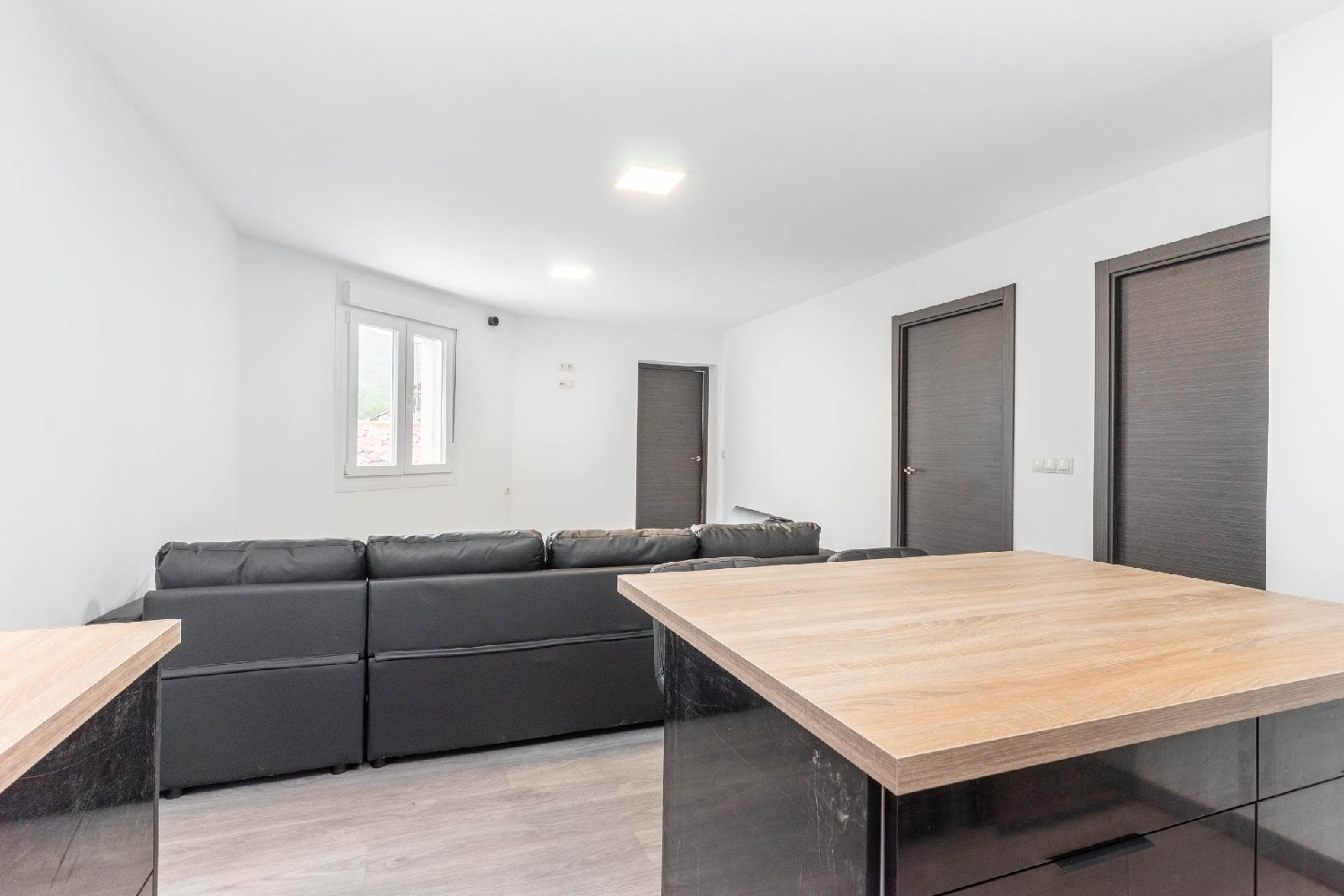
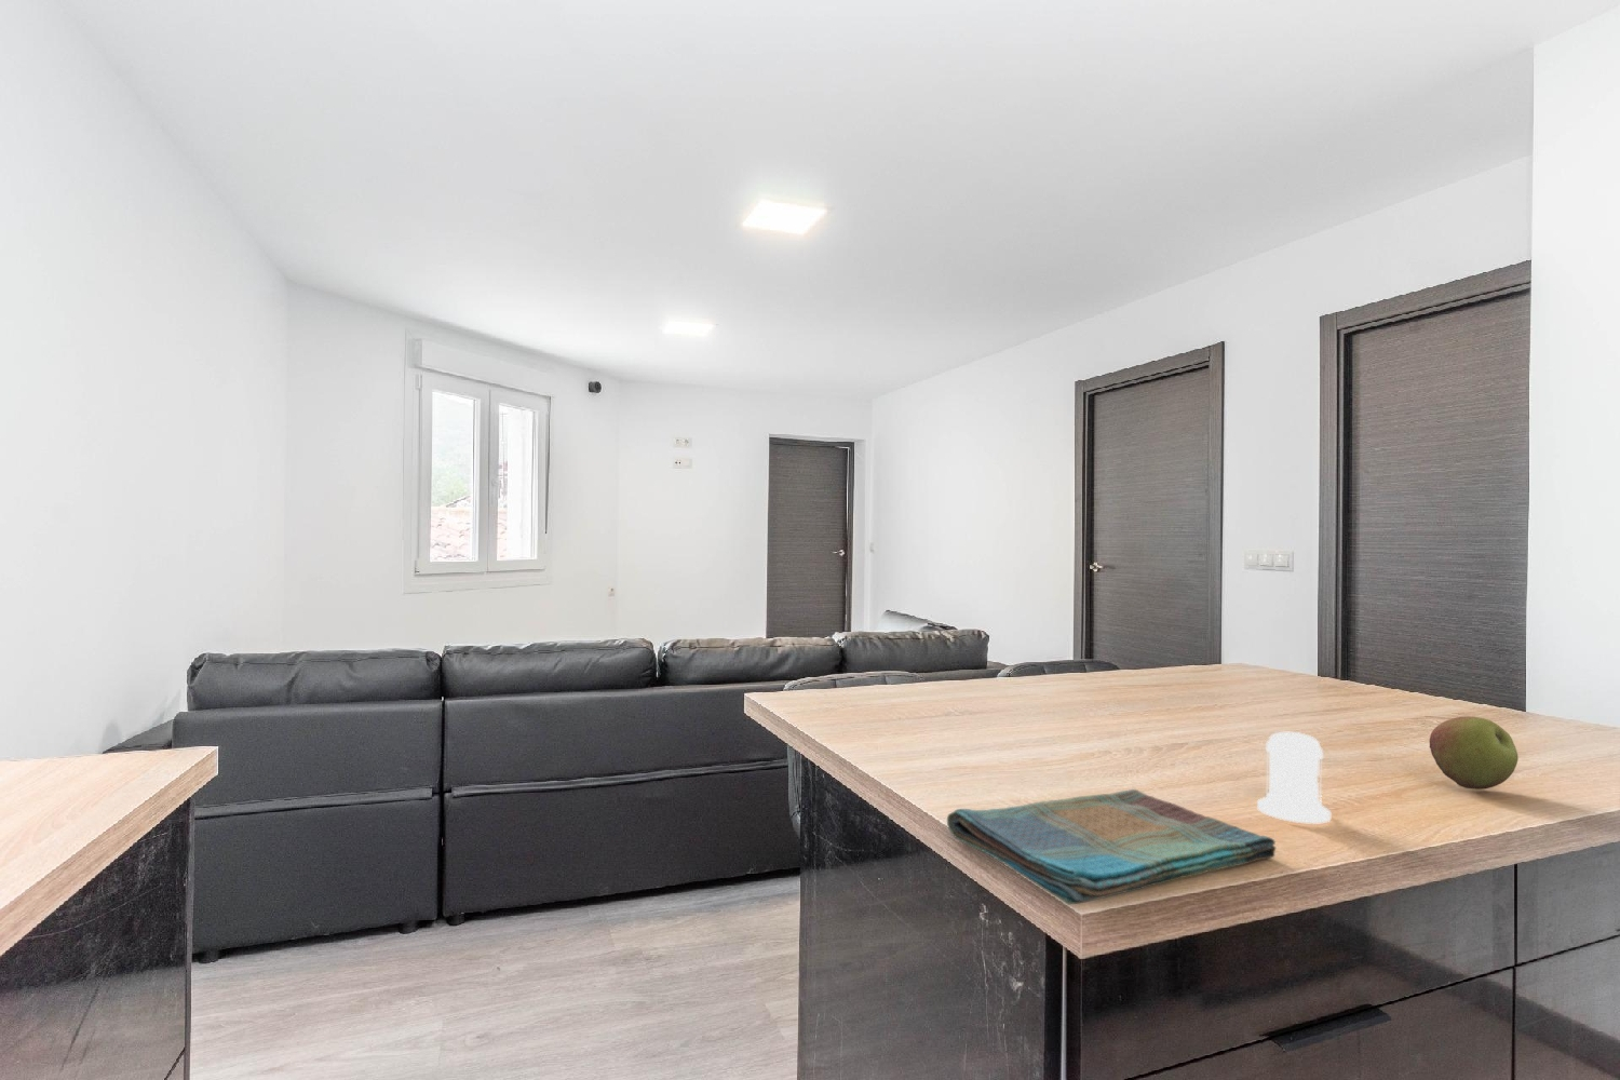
+ salt shaker [1256,732,1332,826]
+ dish towel [946,788,1276,906]
+ apple [1428,715,1520,791]
